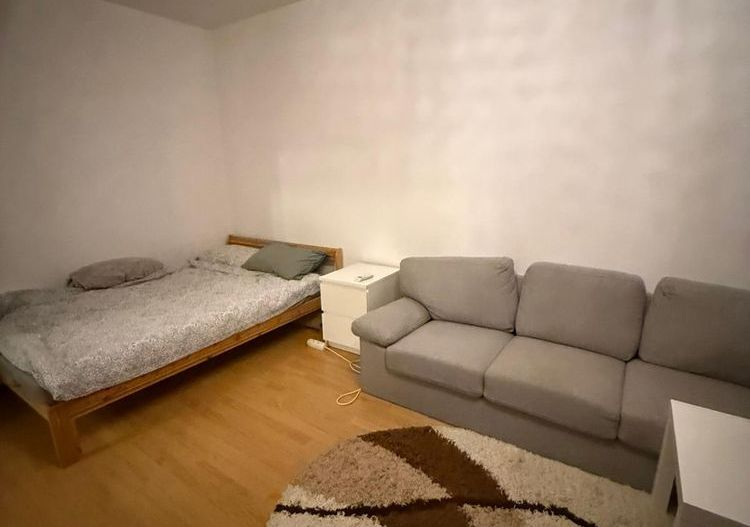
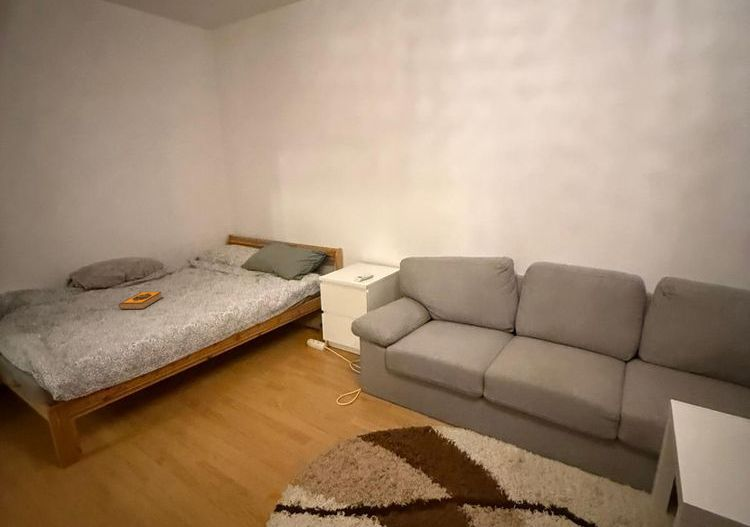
+ hardback book [118,291,163,310]
